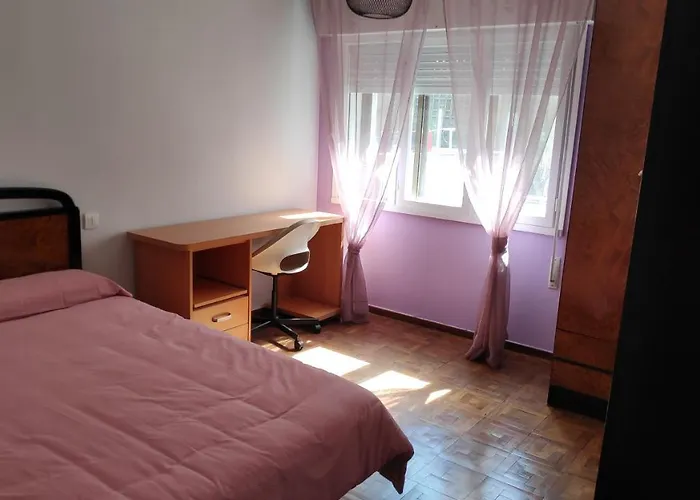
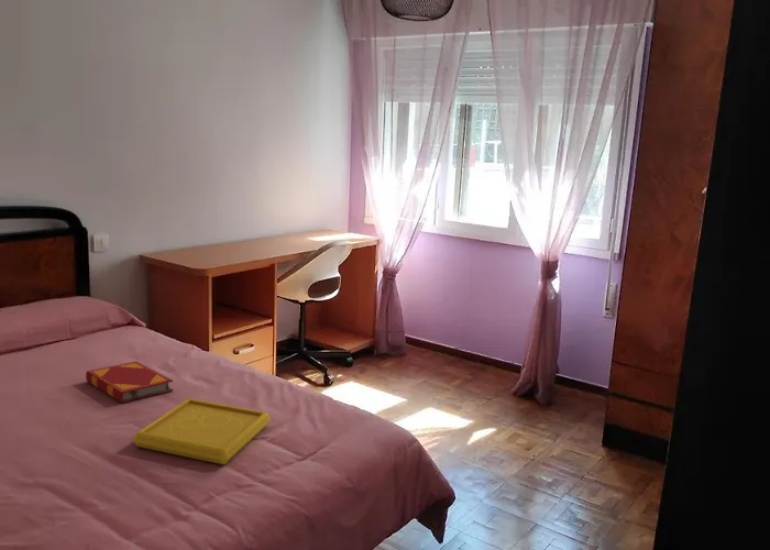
+ serving tray [132,397,272,465]
+ hardback book [85,361,174,404]
